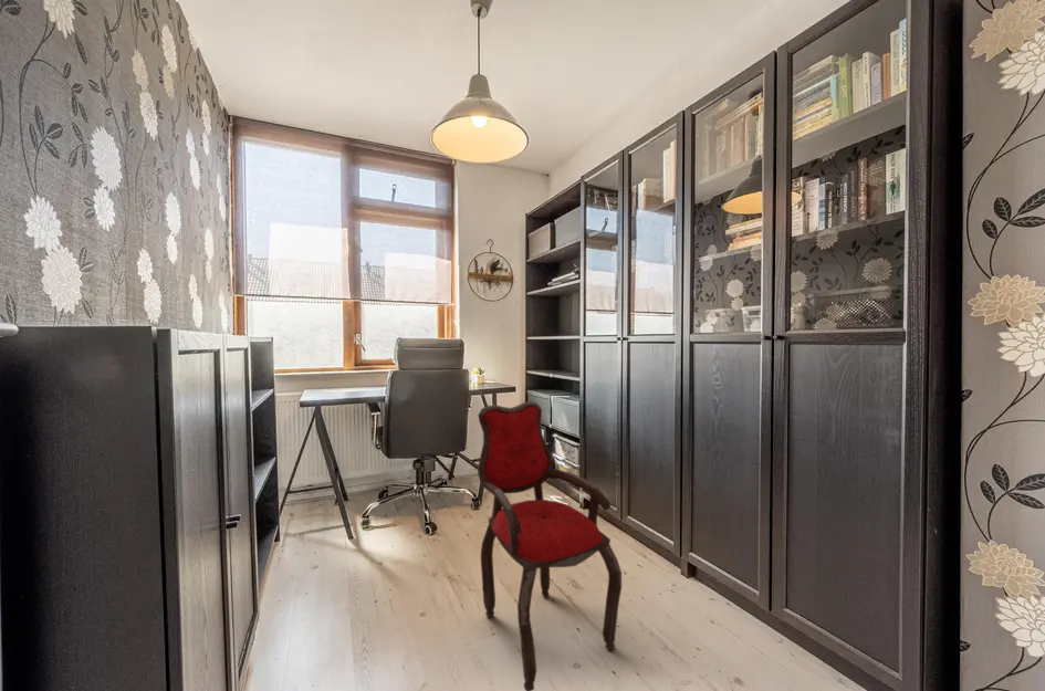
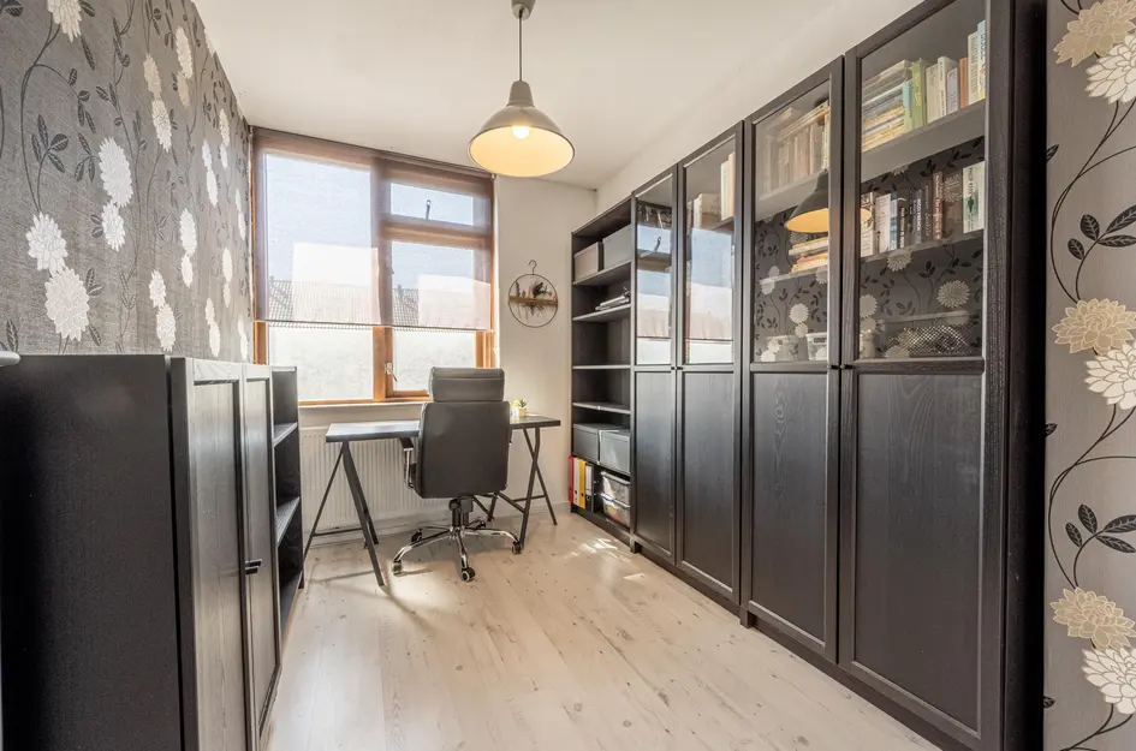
- armchair [477,400,623,691]
